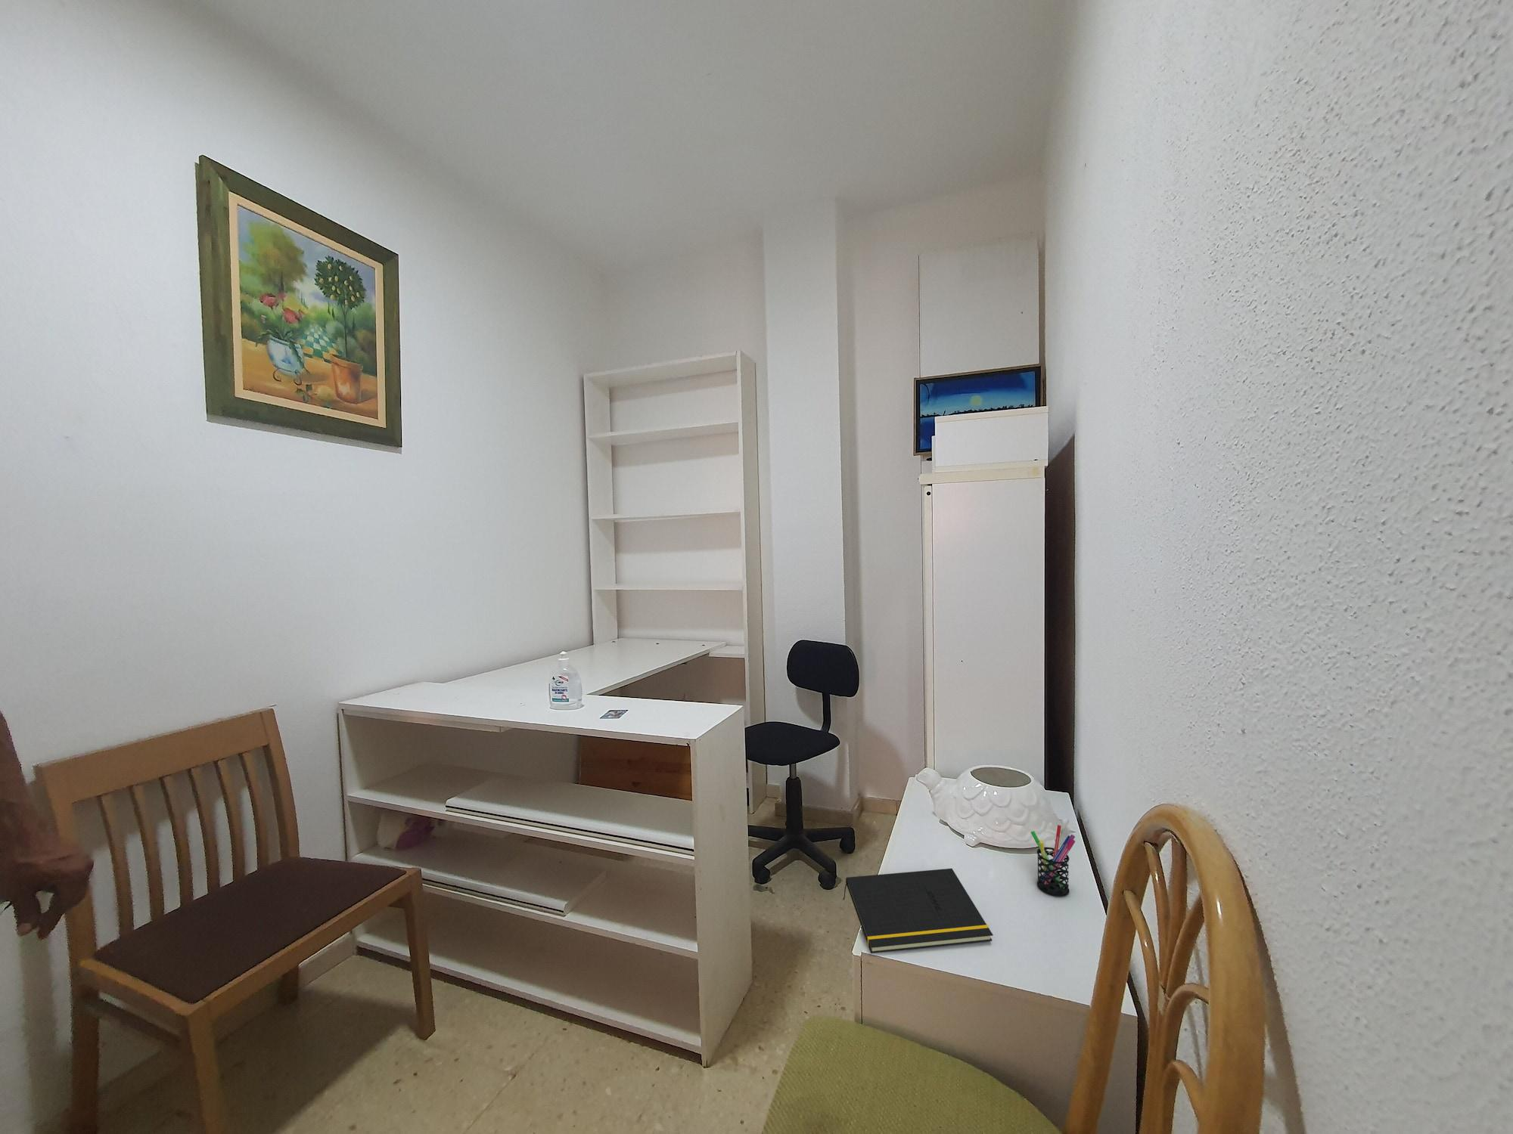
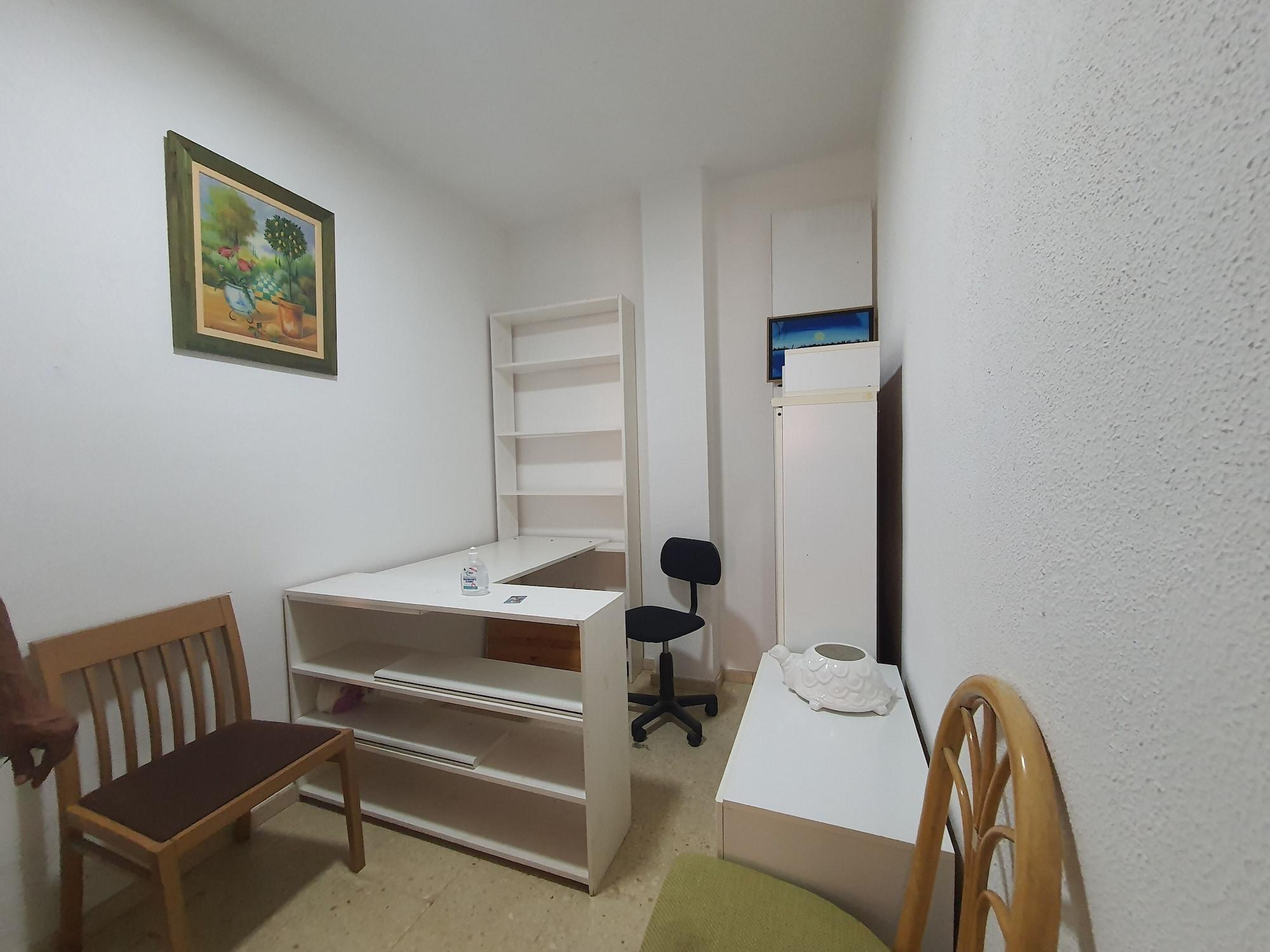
- notepad [842,868,994,954]
- pen holder [1031,824,1076,897]
